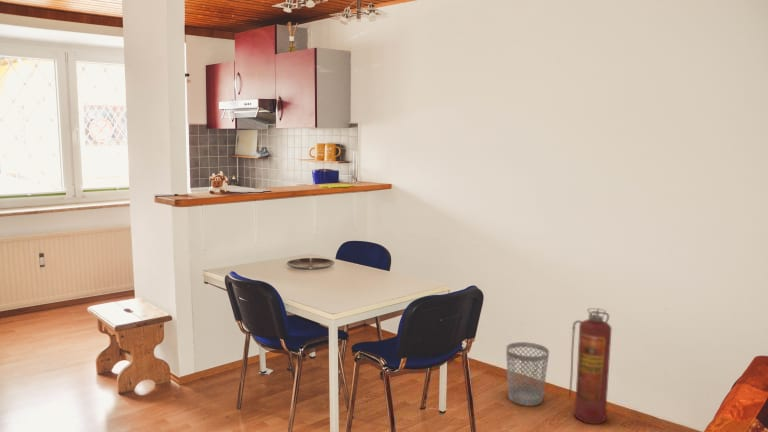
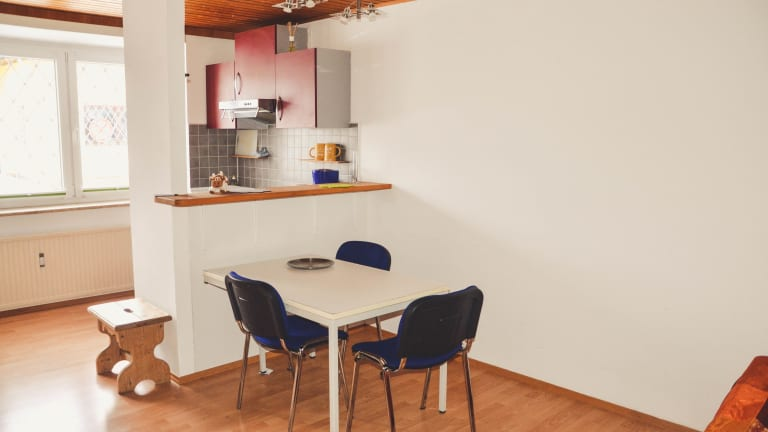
- wastebasket [505,341,550,407]
- fire extinguisher [568,307,613,425]
